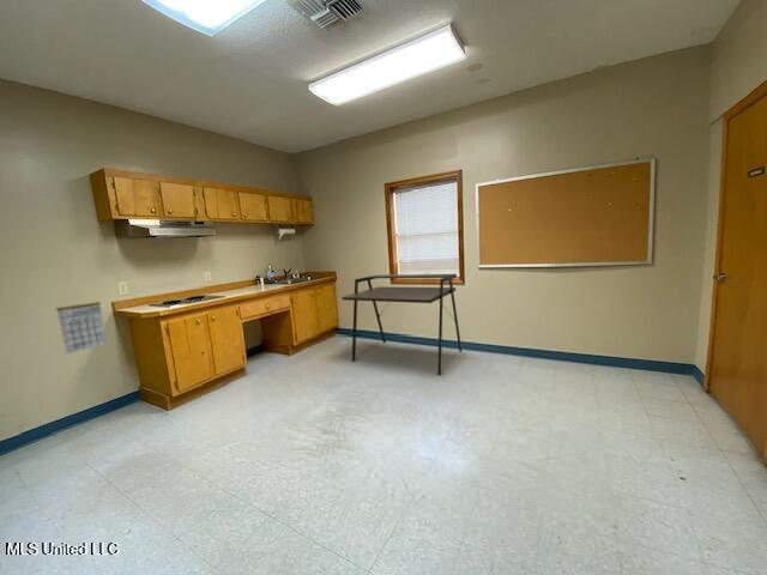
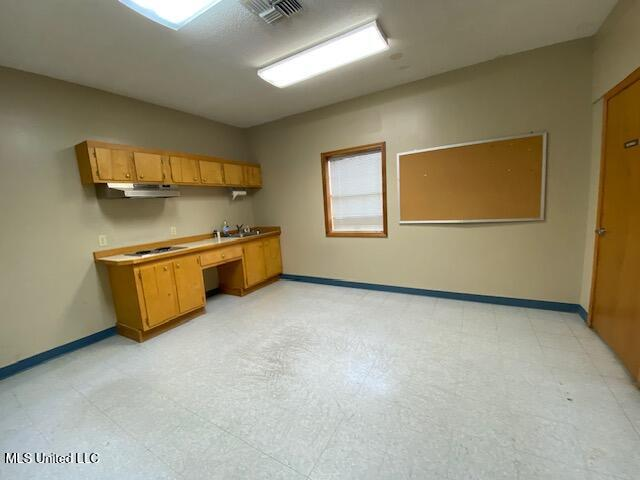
- calendar [55,293,108,355]
- desk [340,273,463,376]
